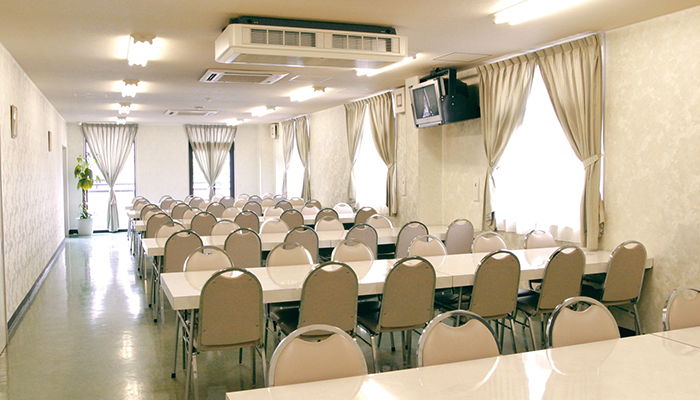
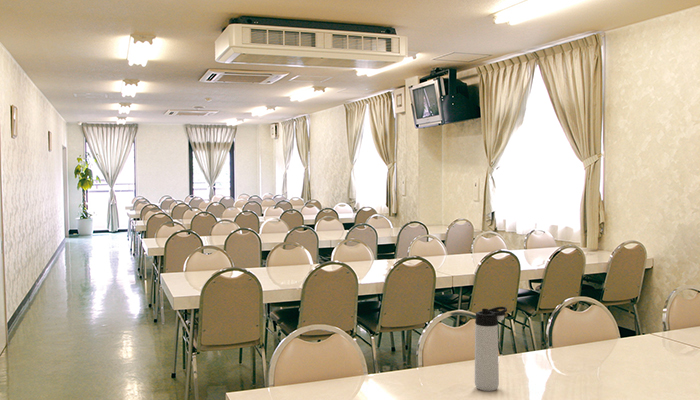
+ thermos bottle [474,306,508,392]
